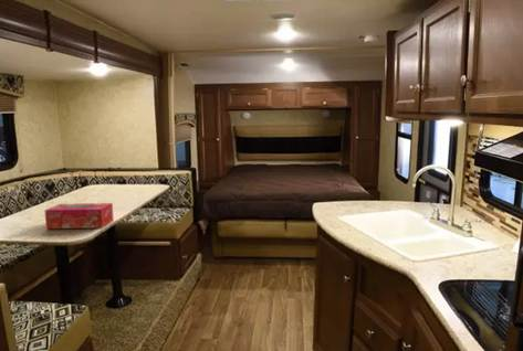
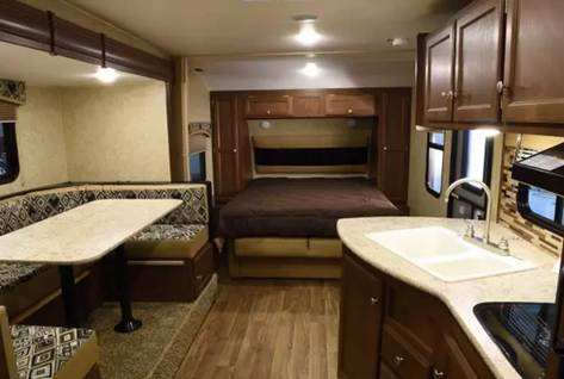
- tissue box [43,202,115,230]
